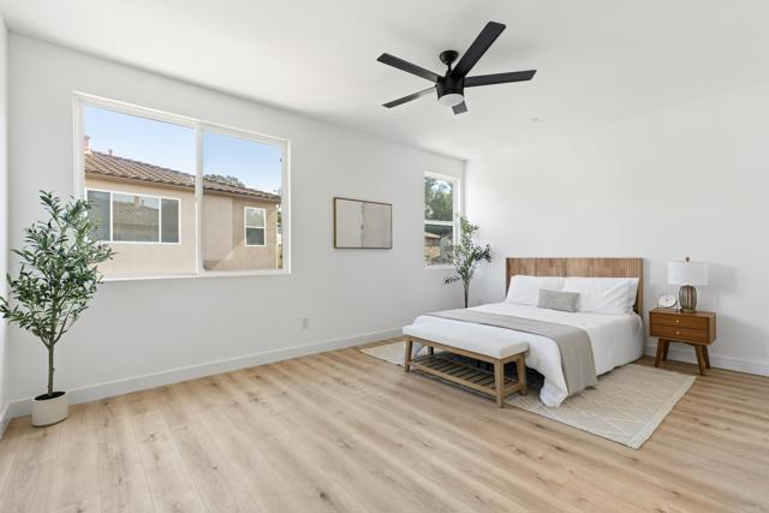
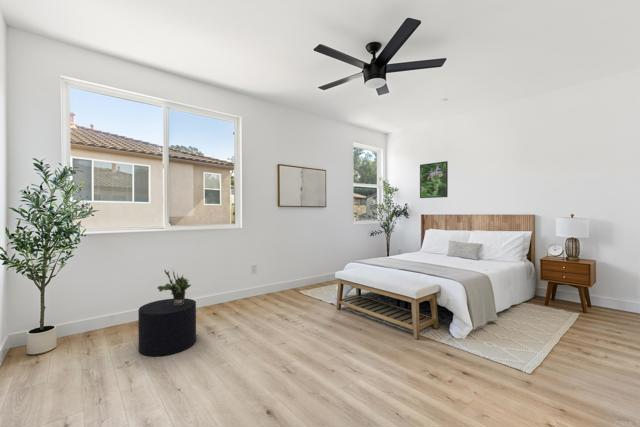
+ stool [137,297,197,357]
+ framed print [419,160,449,199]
+ potted plant [156,269,192,305]
